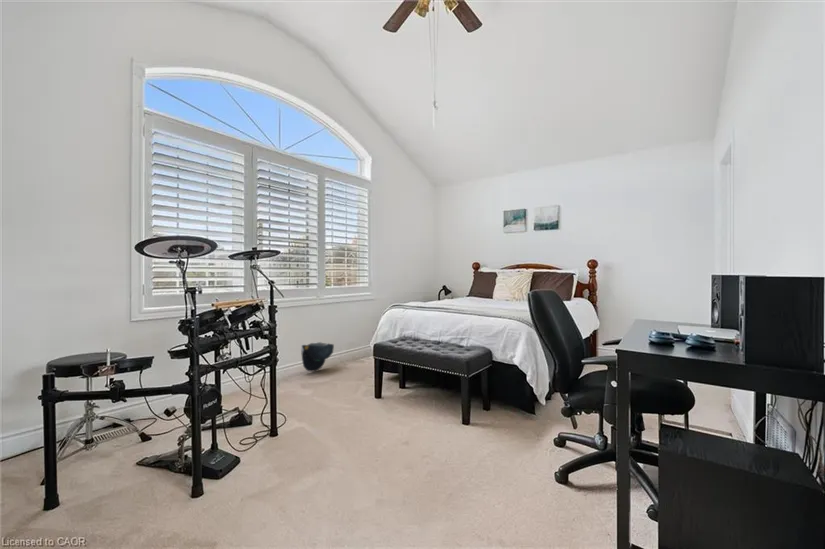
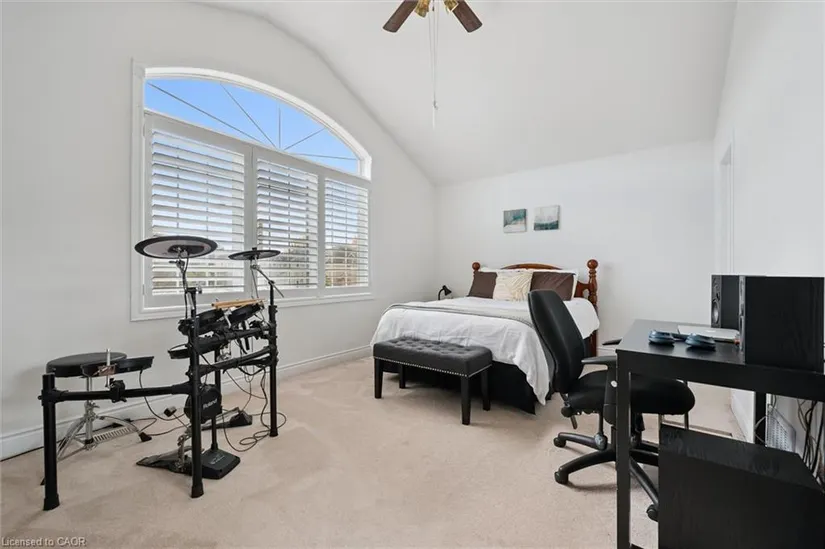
- bag [300,341,335,373]
